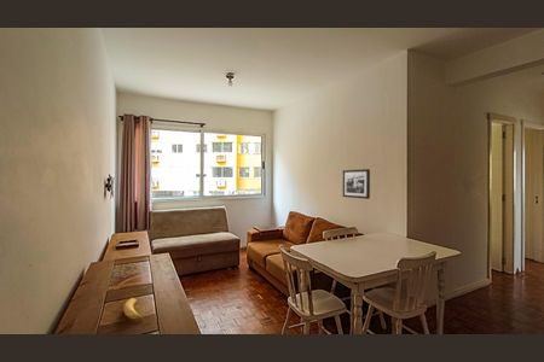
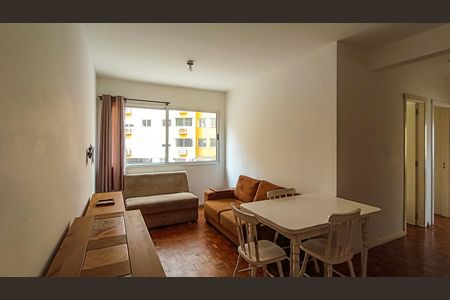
- banana [122,297,144,321]
- picture frame [342,168,371,200]
